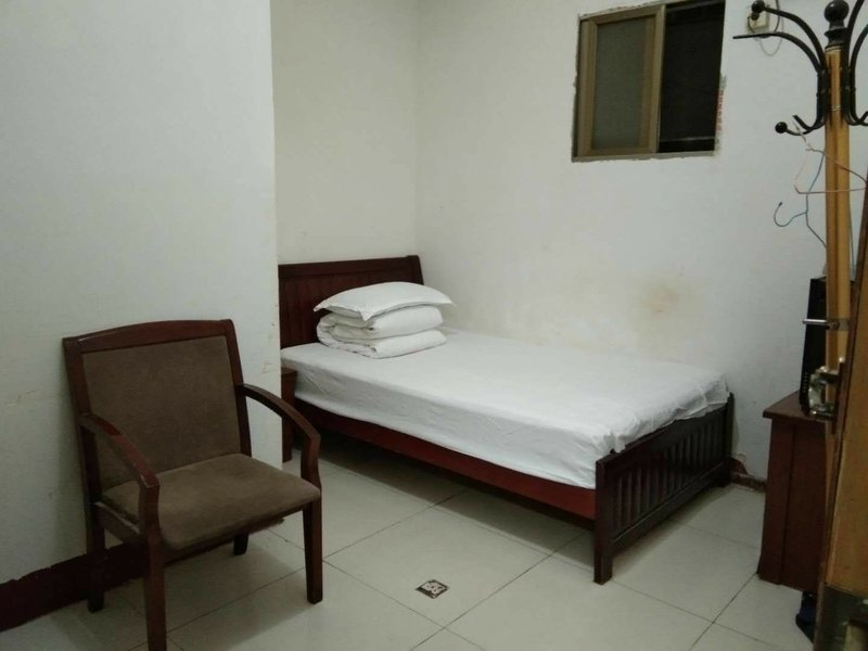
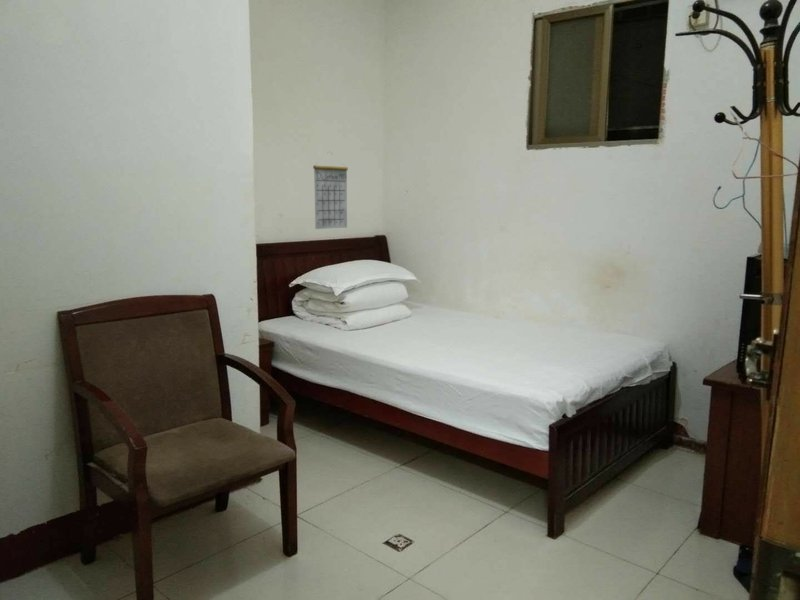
+ calendar [312,150,349,230]
